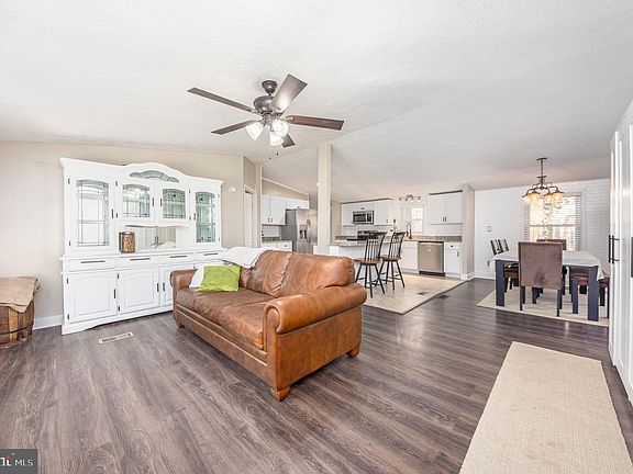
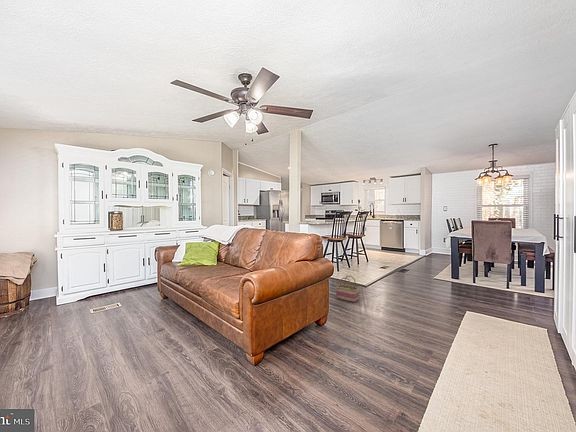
+ basket [335,275,360,303]
